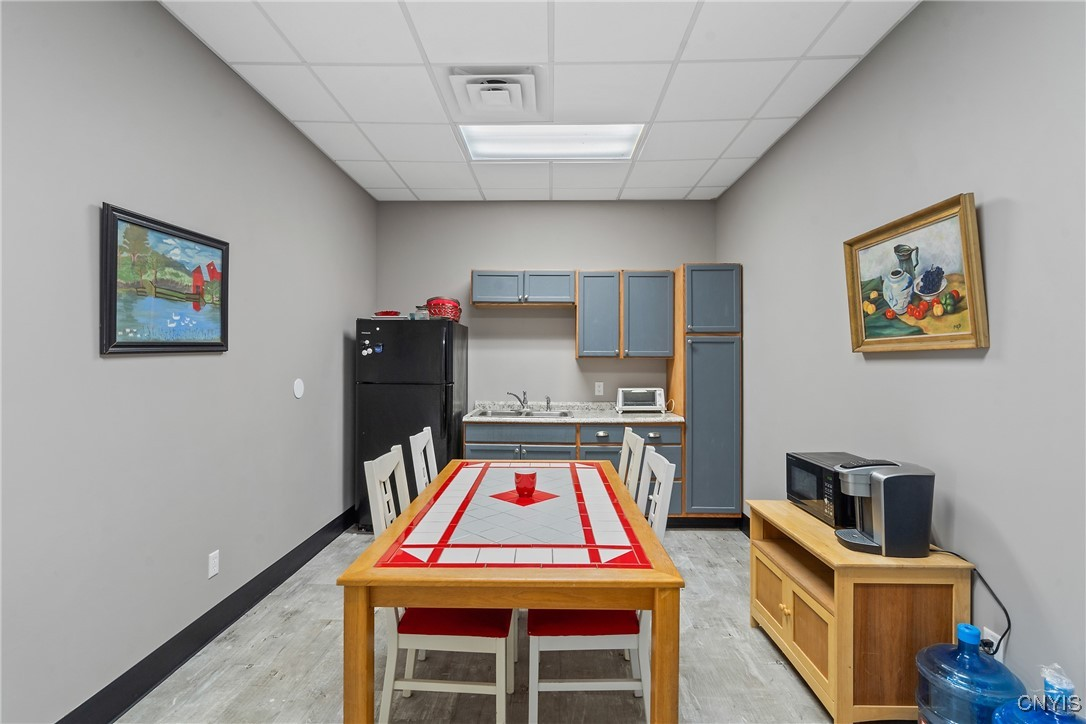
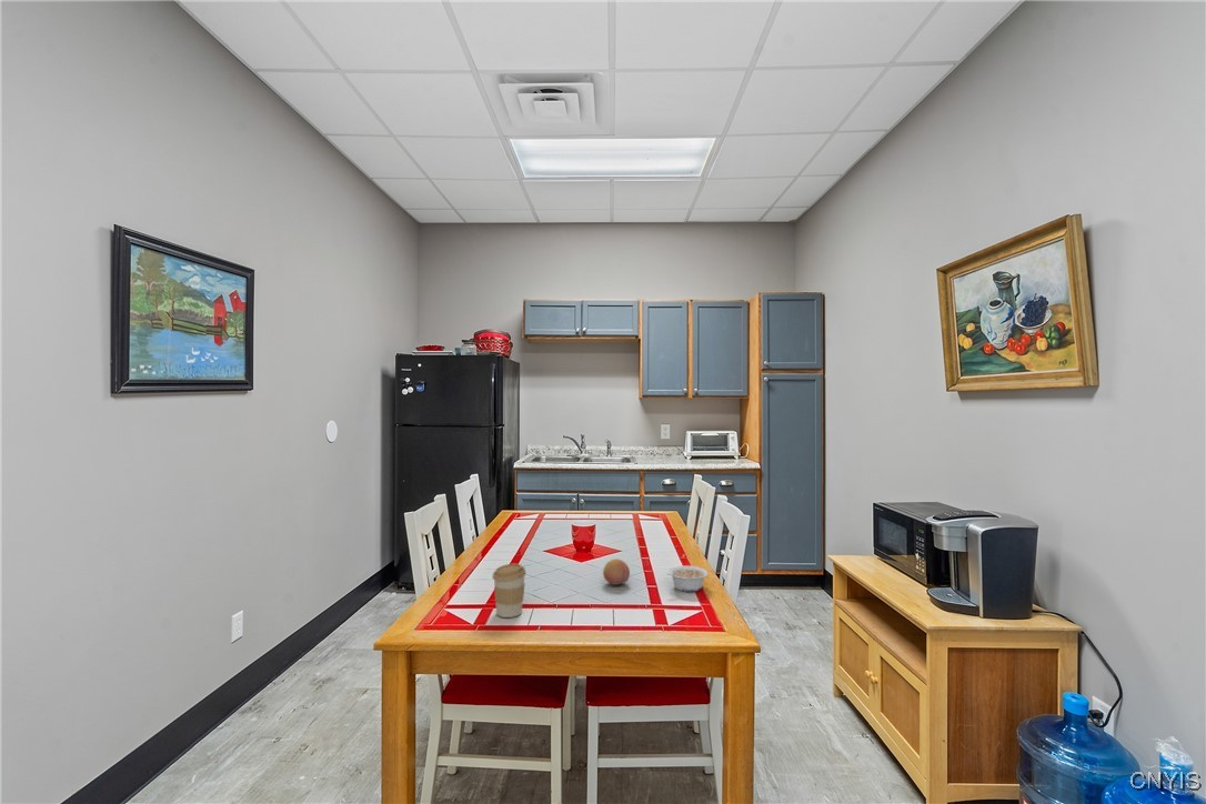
+ fruit [602,557,631,586]
+ legume [665,565,708,593]
+ coffee cup [492,563,527,619]
